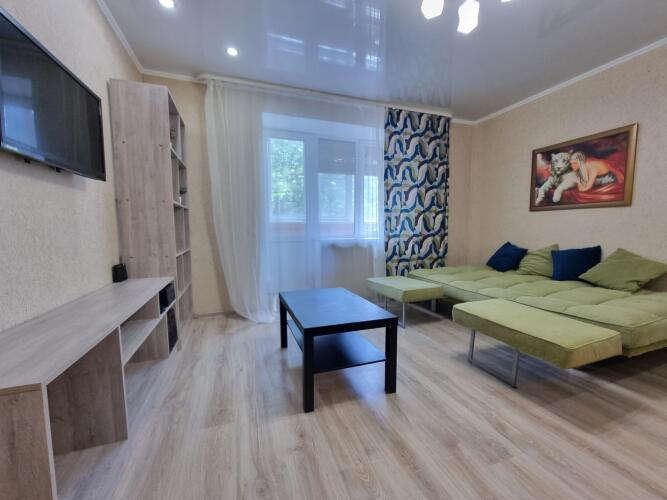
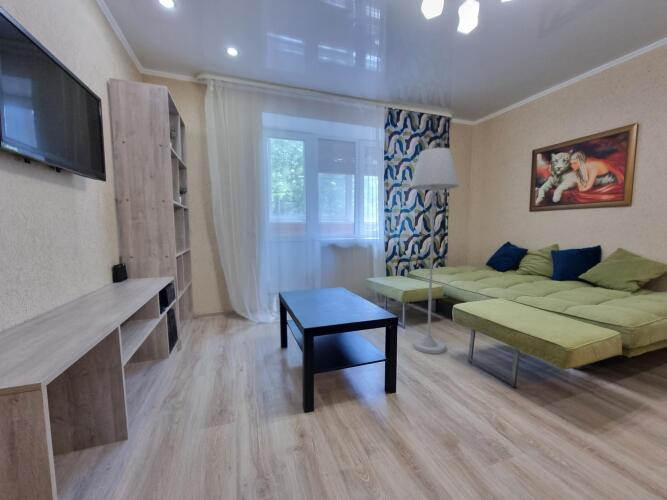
+ floor lamp [409,147,461,355]
